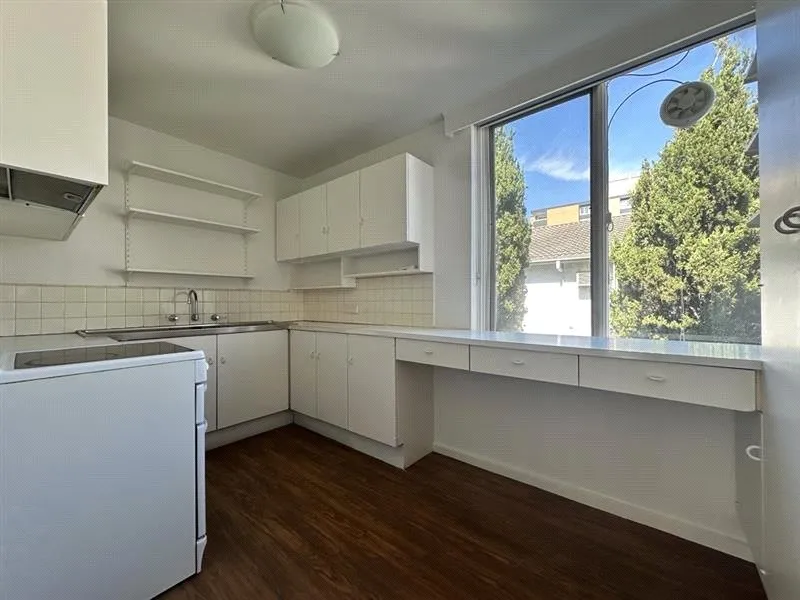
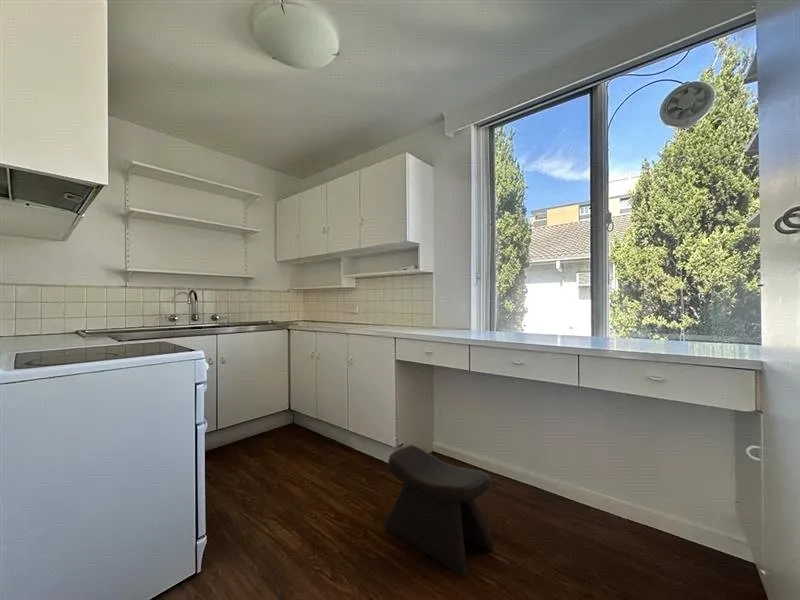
+ stool [383,444,496,576]
